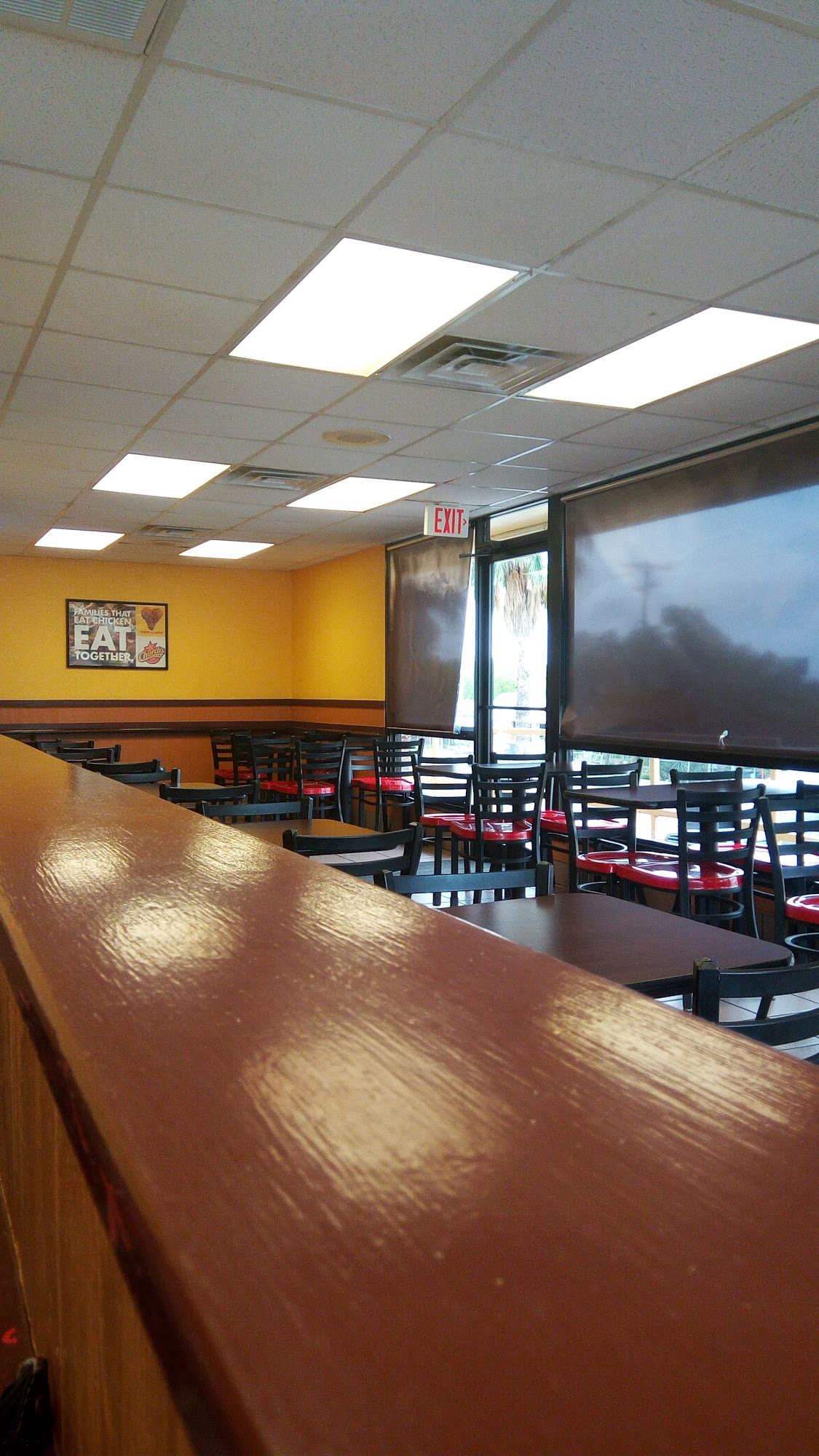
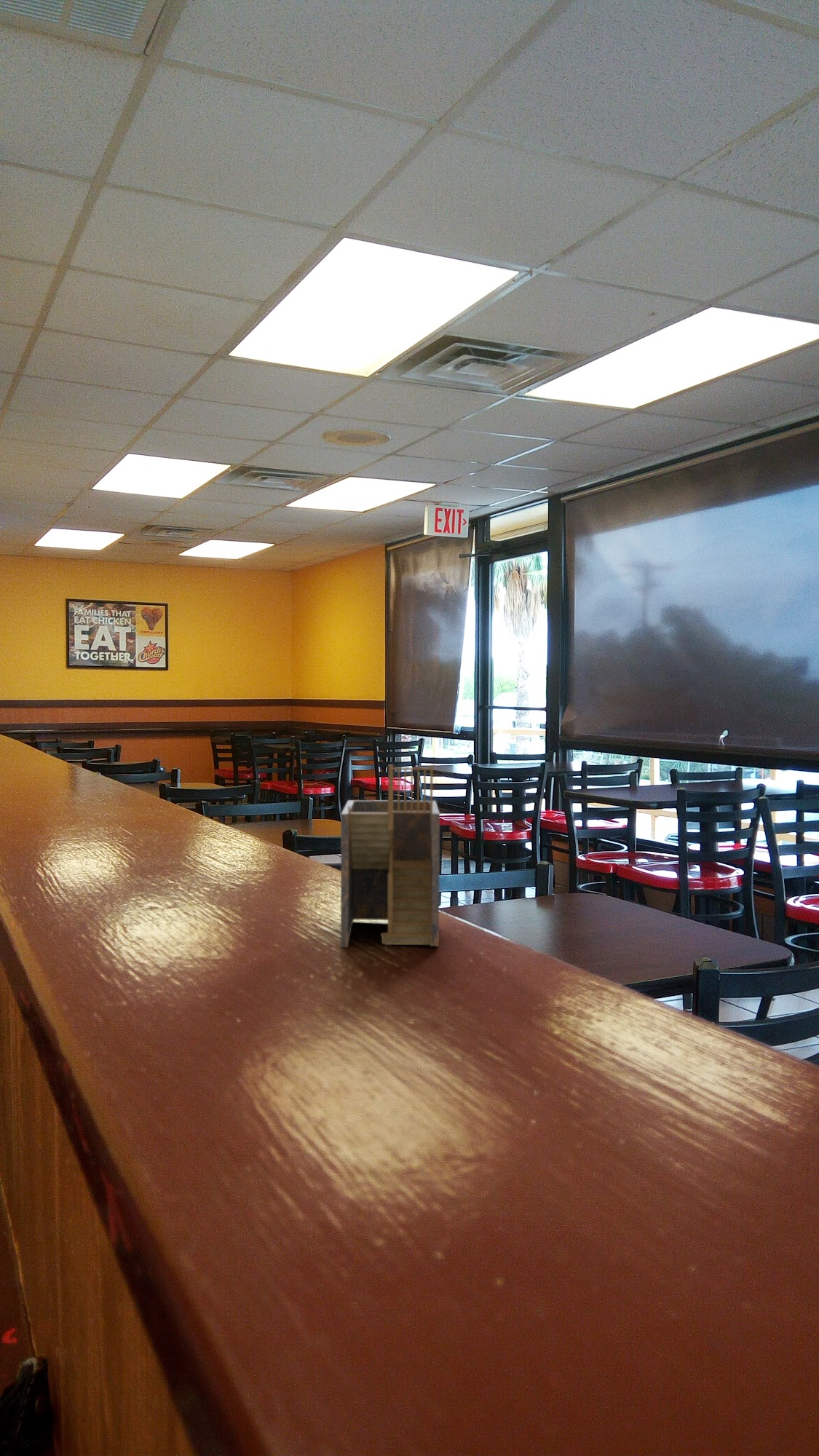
+ napkin holder [340,764,440,948]
